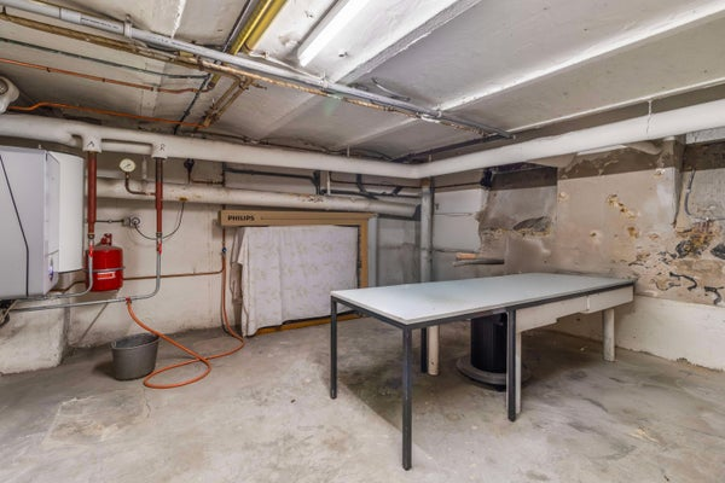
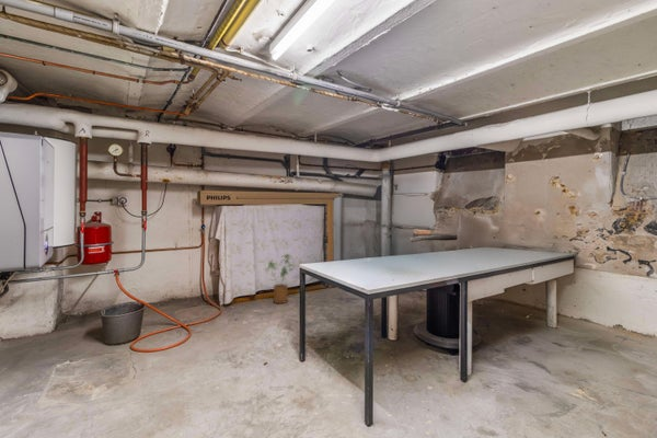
+ house plant [266,253,297,304]
